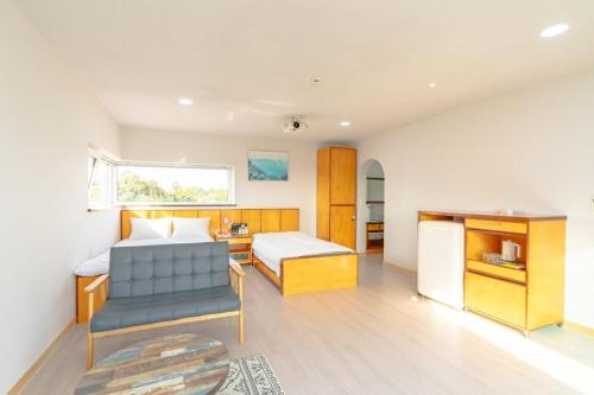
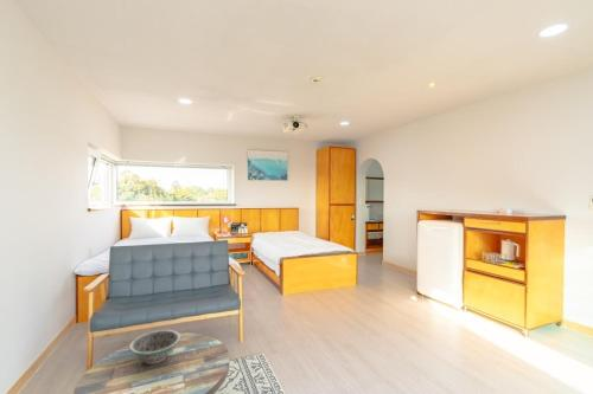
+ decorative bowl [128,329,183,366]
